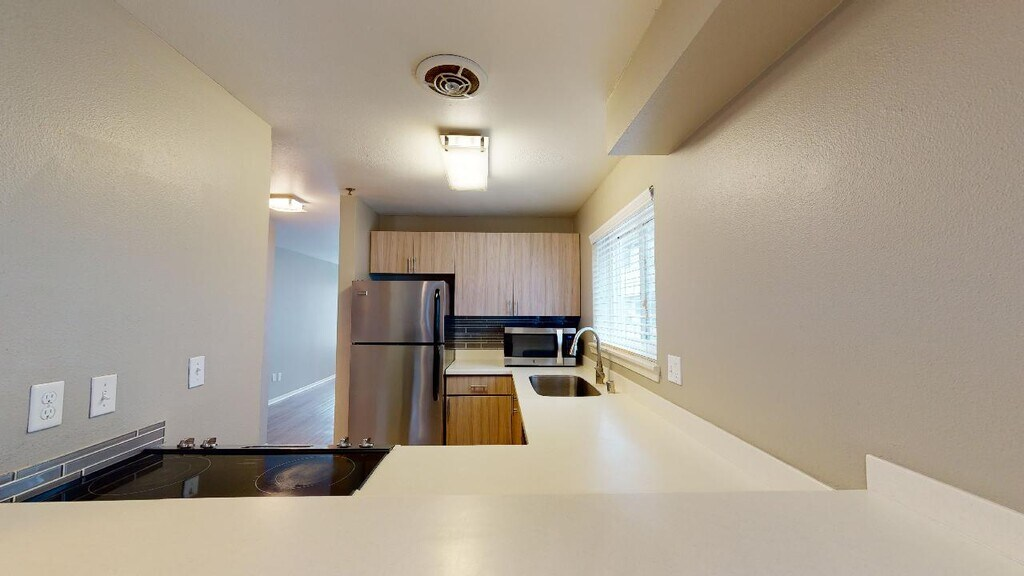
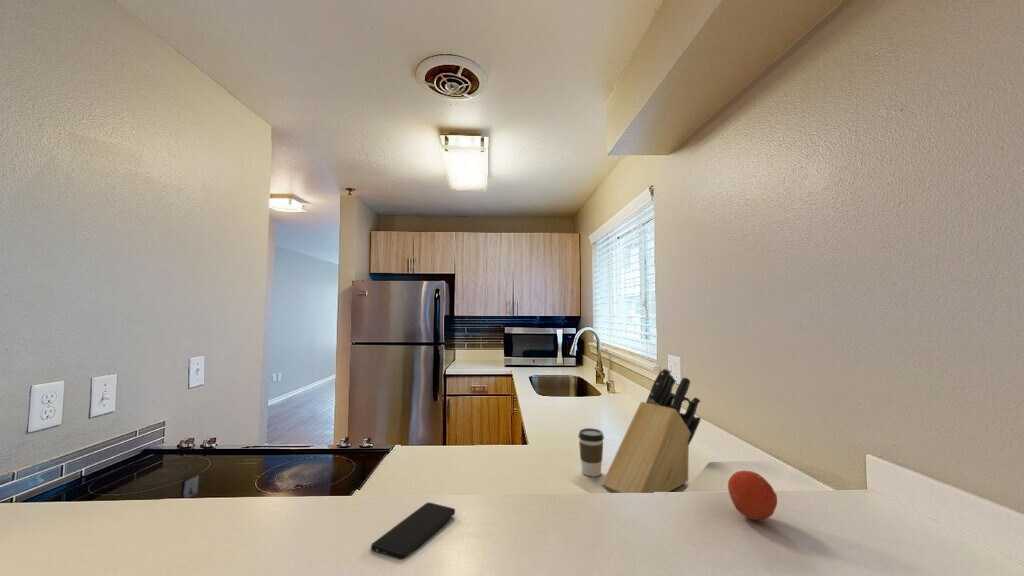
+ fruit [727,469,778,521]
+ coffee cup [577,427,605,478]
+ knife block [601,367,702,495]
+ smartphone [370,501,456,561]
